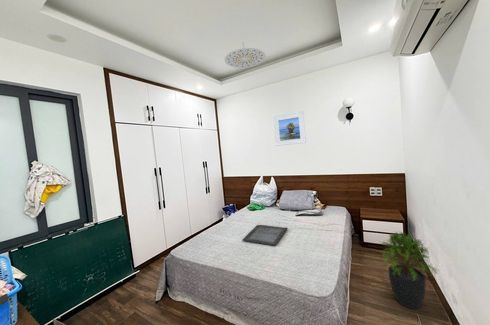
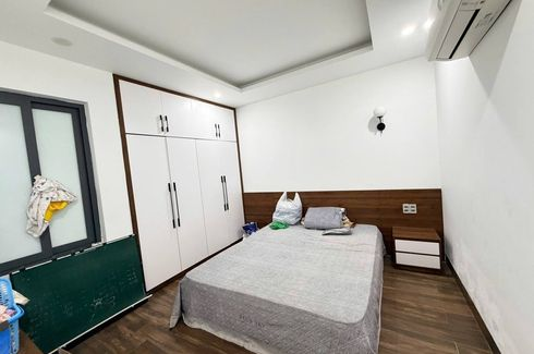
- potted plant [380,231,439,310]
- serving tray [242,224,289,247]
- ceiling light [223,42,267,69]
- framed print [273,110,307,147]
